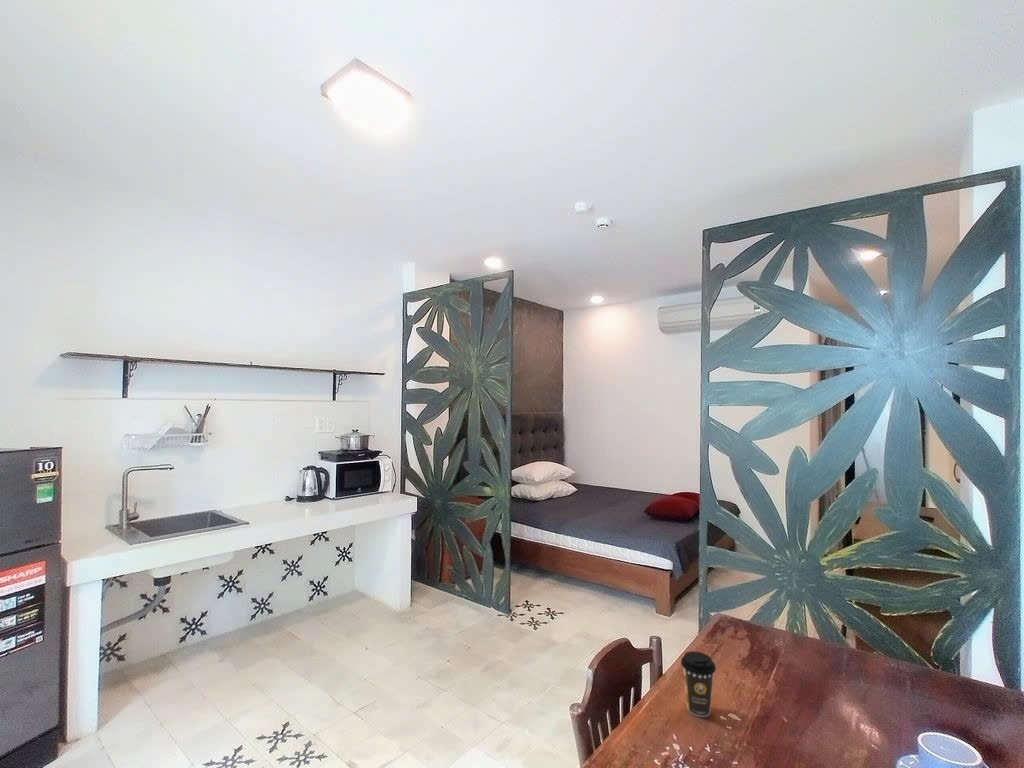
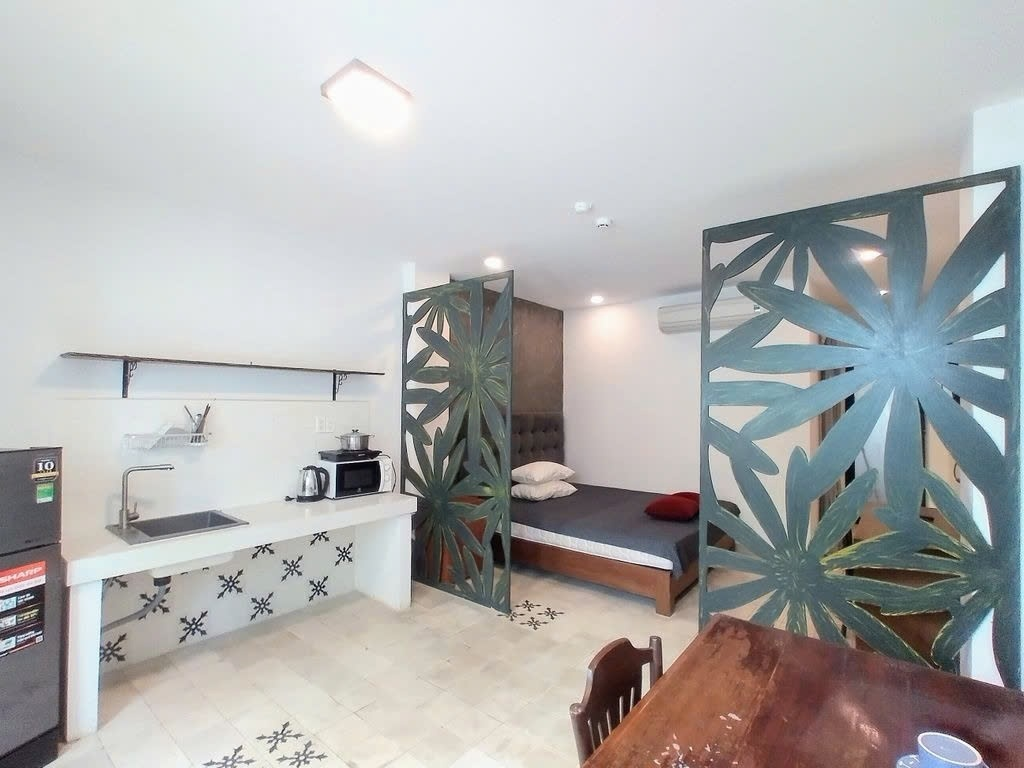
- coffee cup [680,650,717,718]
